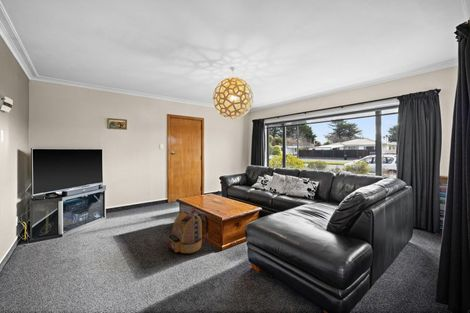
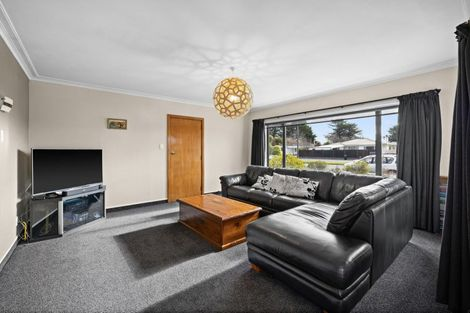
- backpack [167,207,210,254]
